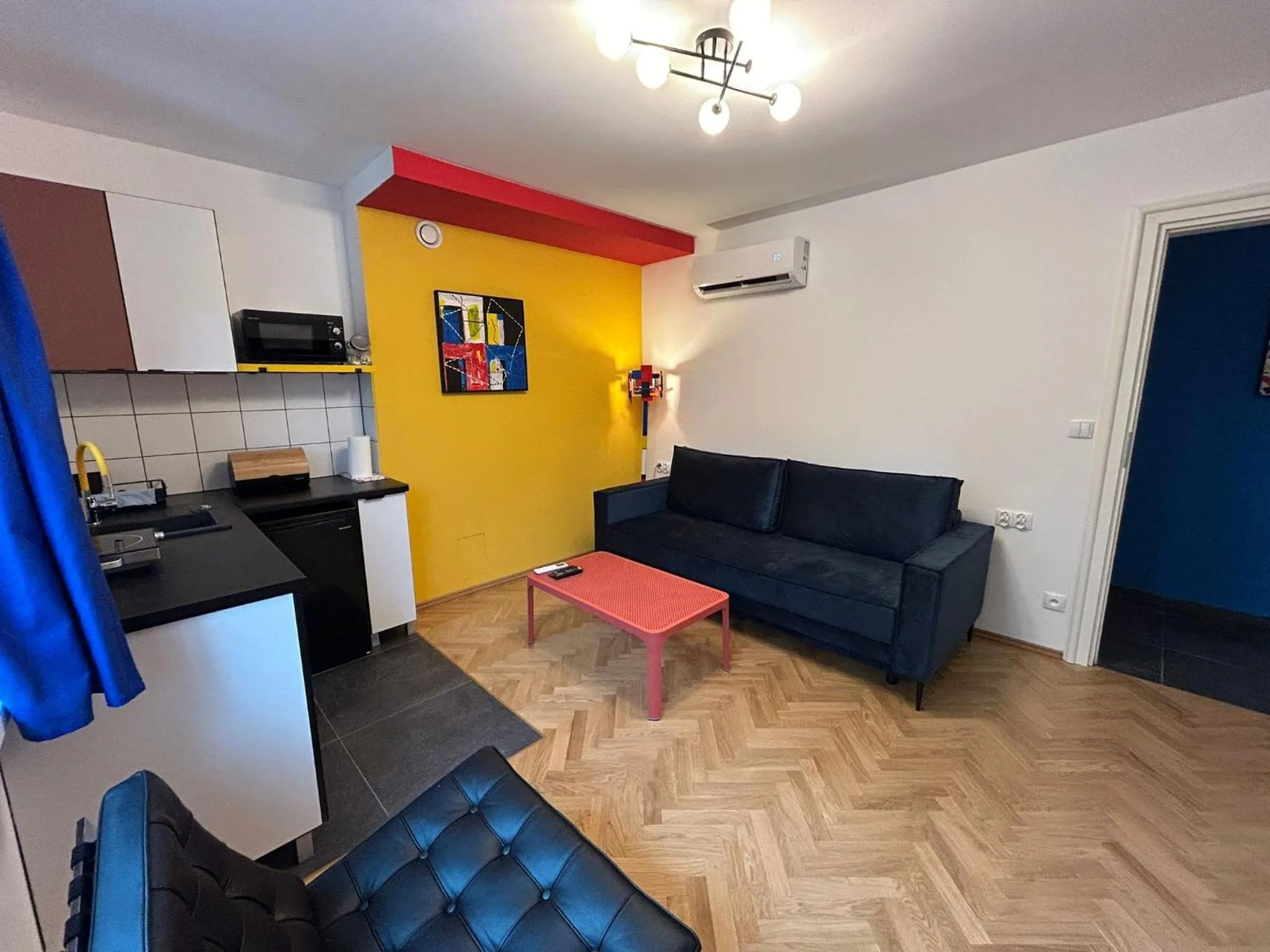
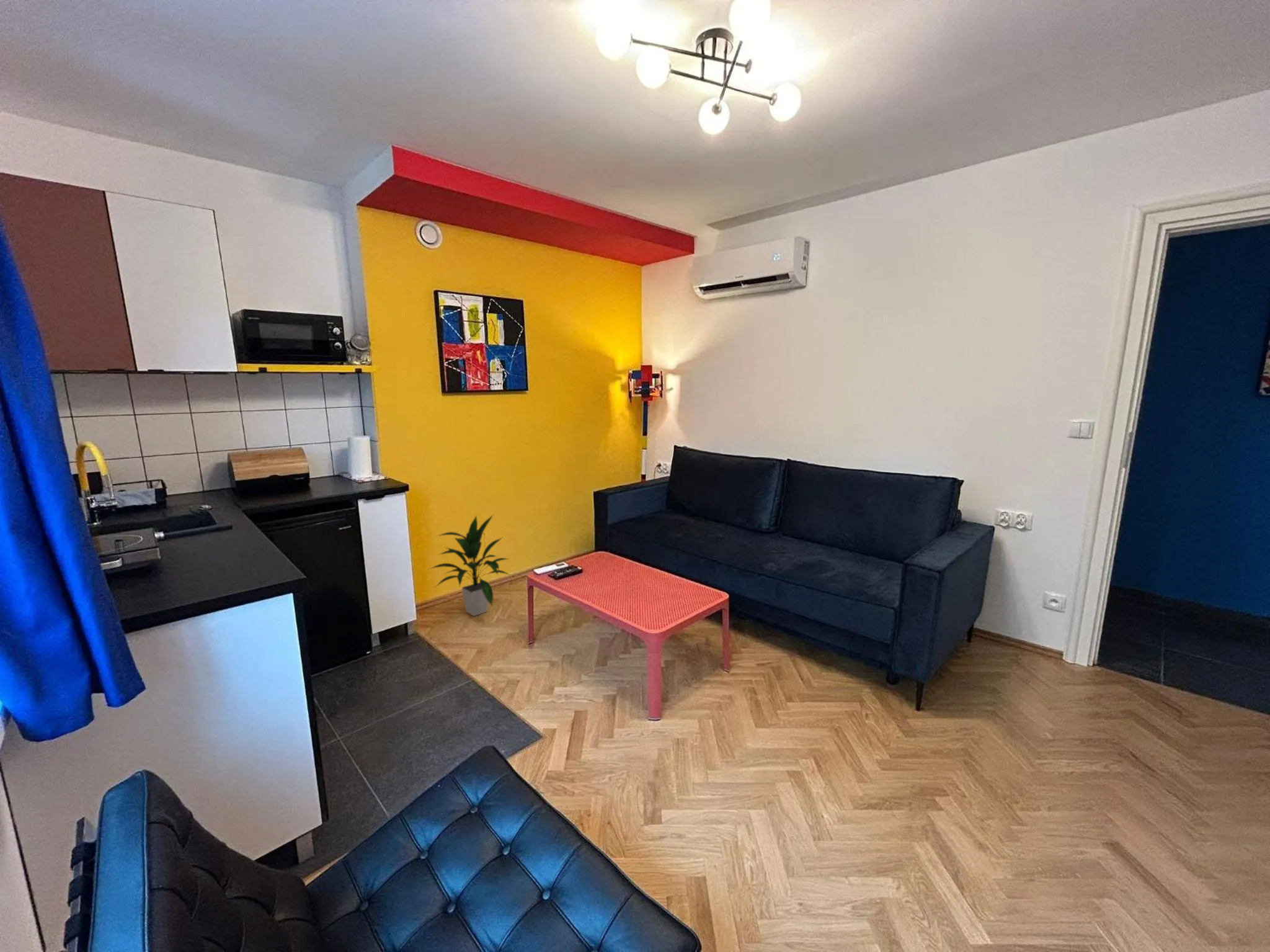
+ indoor plant [427,514,511,617]
